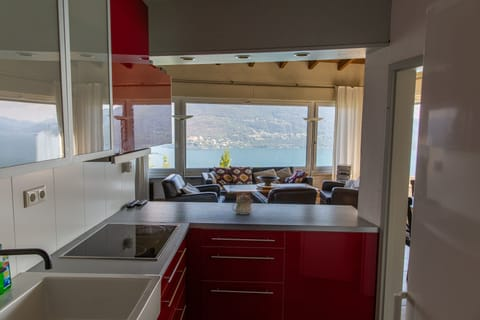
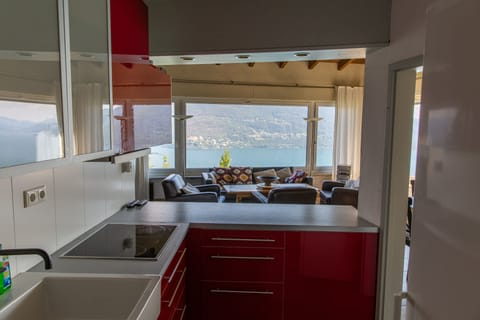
- teapot [231,192,254,216]
